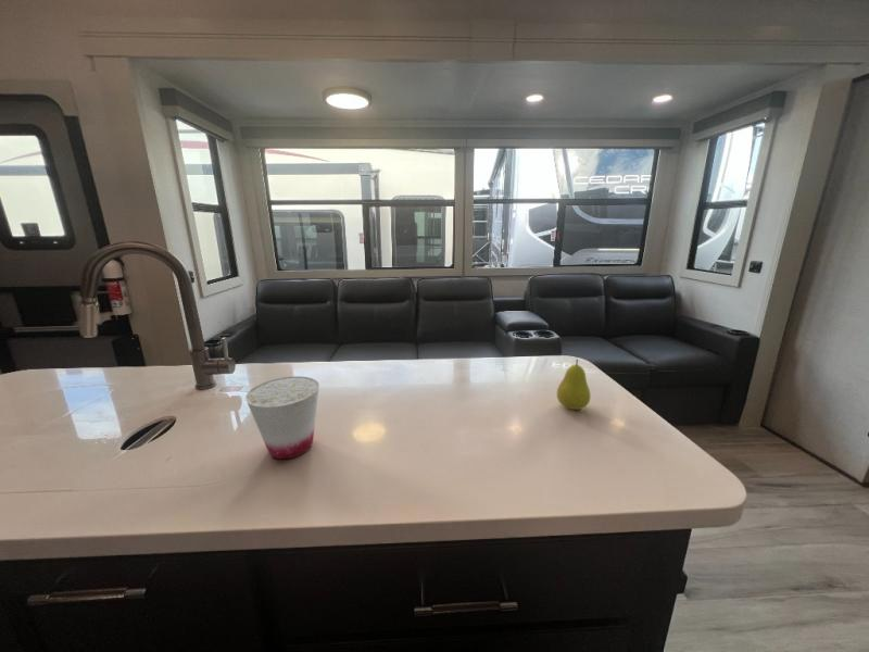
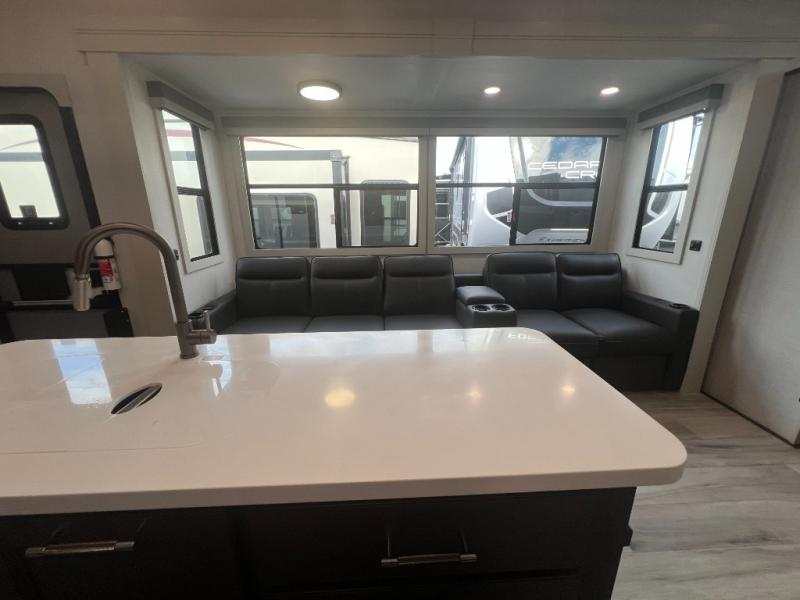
- fruit [556,358,591,411]
- cup [244,376,320,460]
